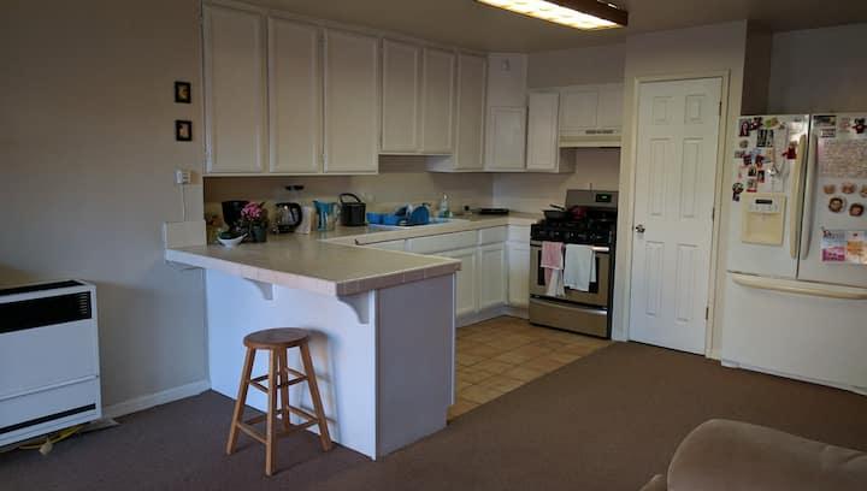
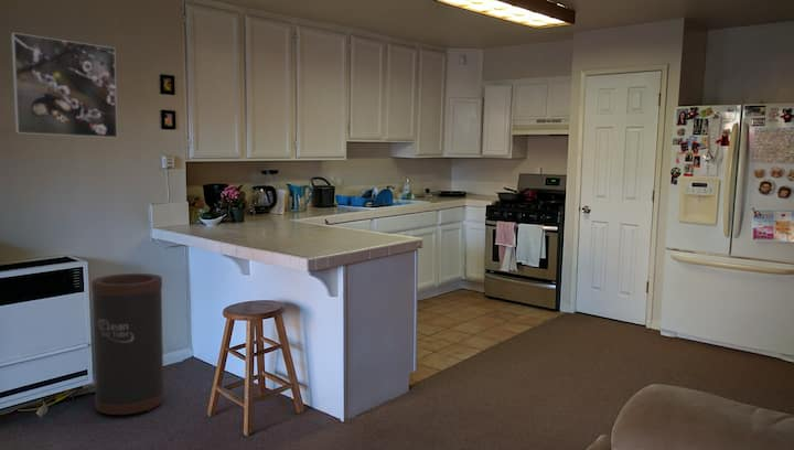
+ trash can [90,272,165,416]
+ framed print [10,32,118,139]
